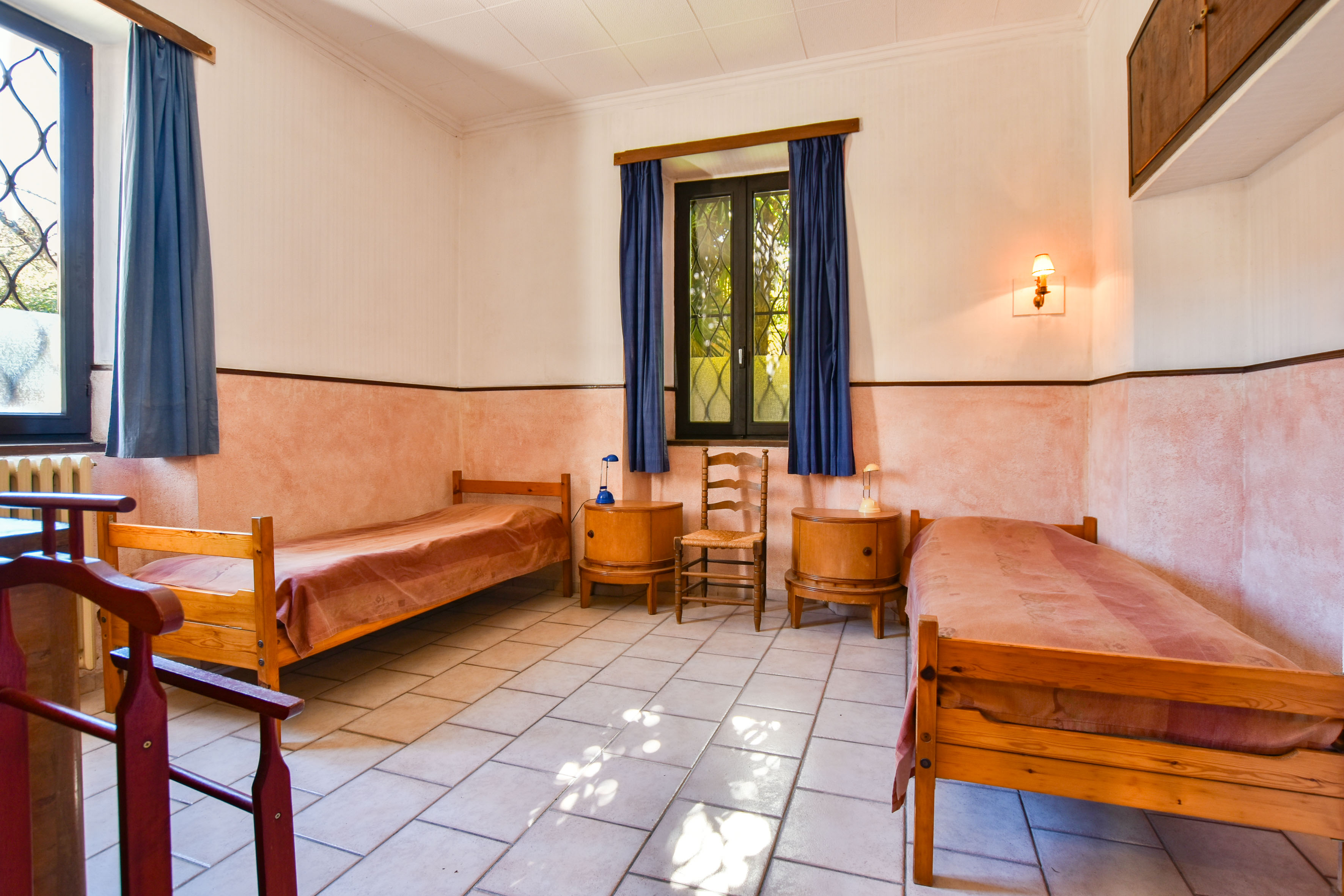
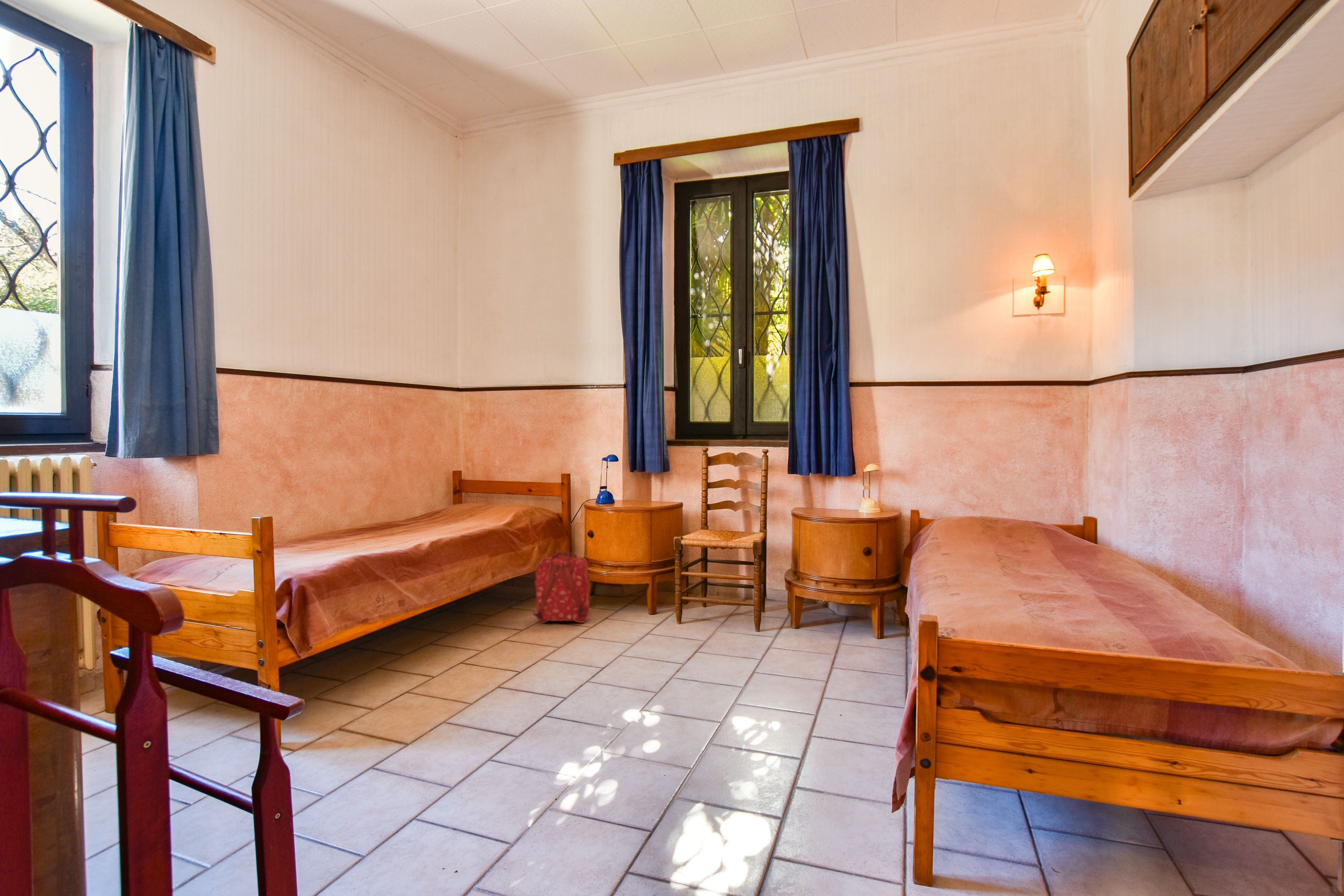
+ backpack [531,550,591,624]
